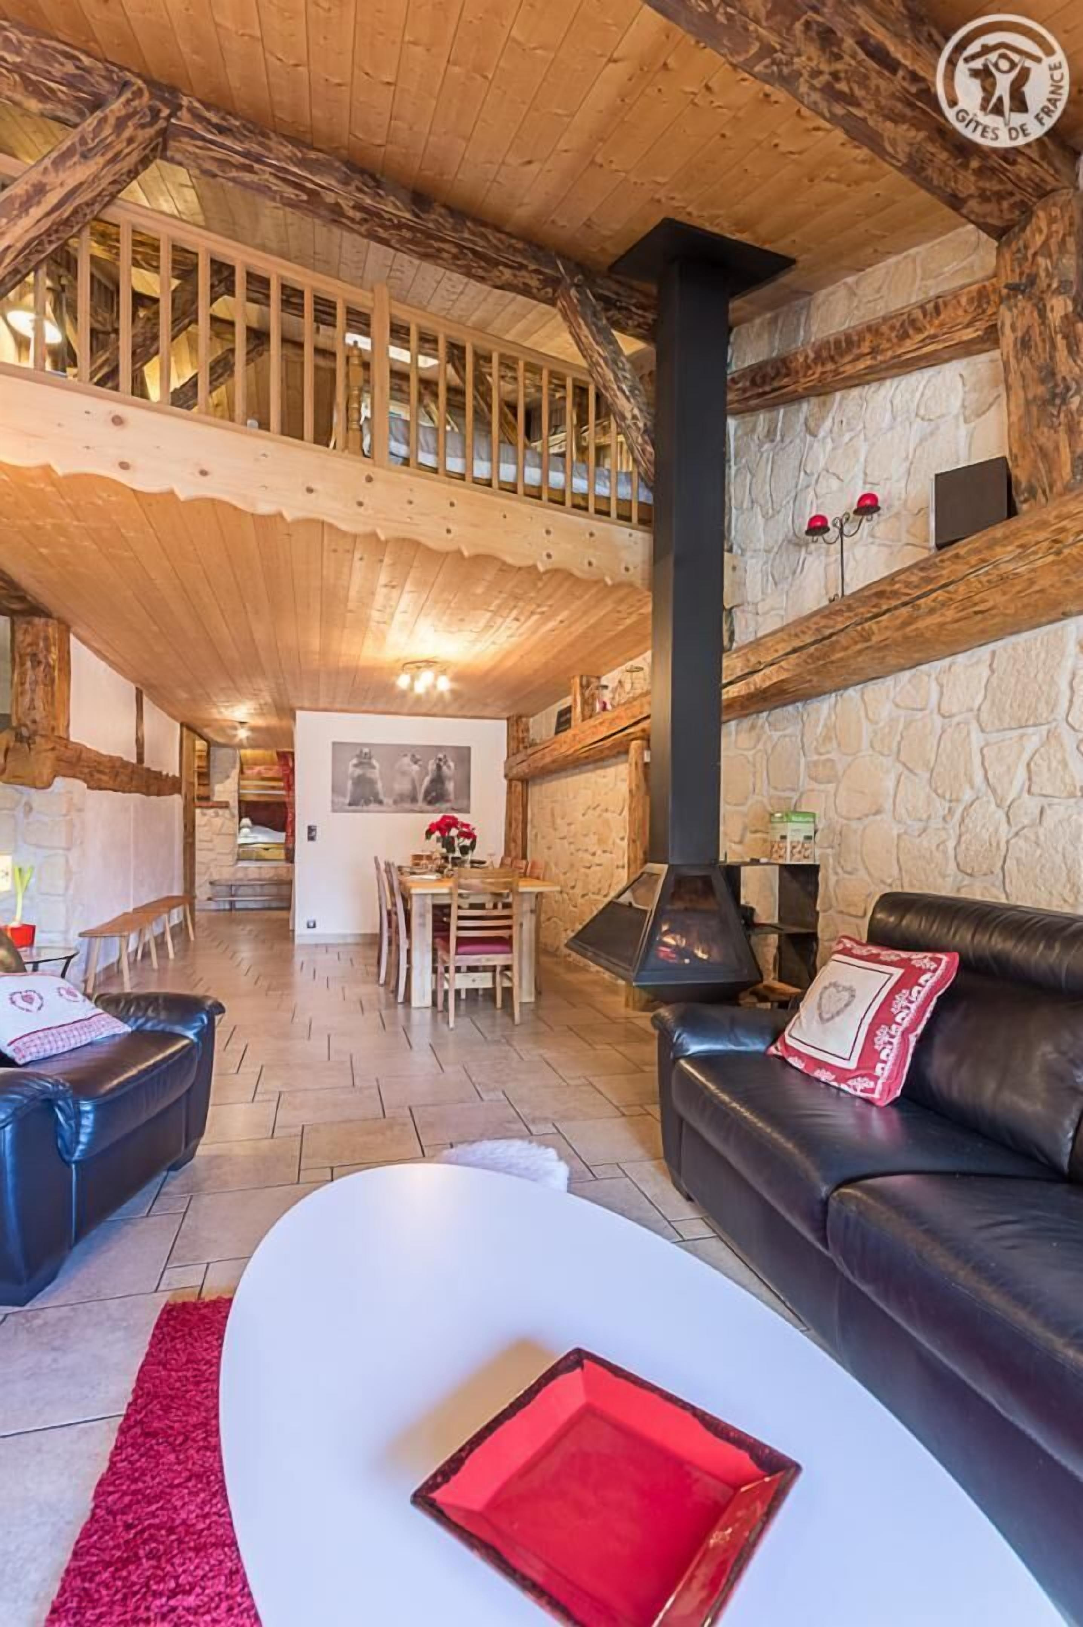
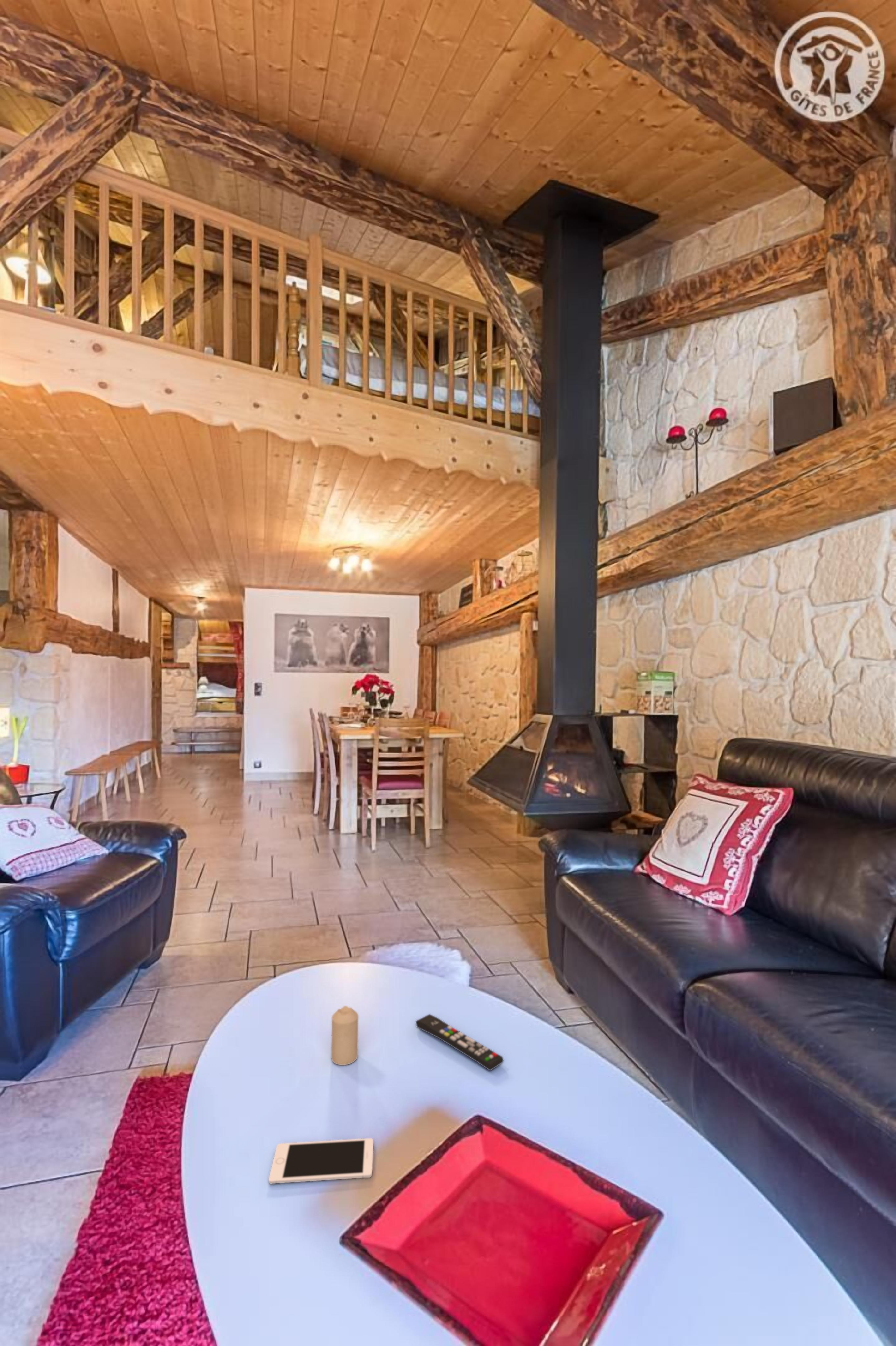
+ cell phone [268,1138,374,1184]
+ candle [331,1006,359,1065]
+ remote control [415,1014,504,1071]
